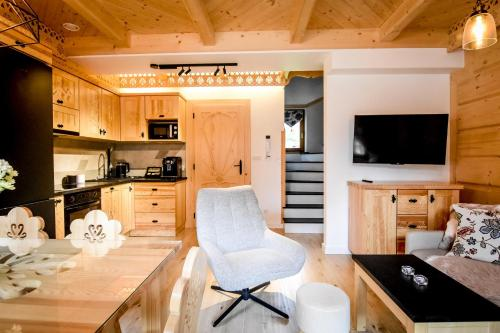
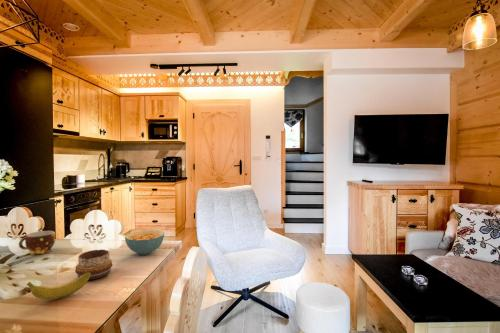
+ cup [18,230,56,256]
+ decorative bowl [74,249,113,281]
+ banana [26,272,91,300]
+ cereal bowl [124,229,165,256]
